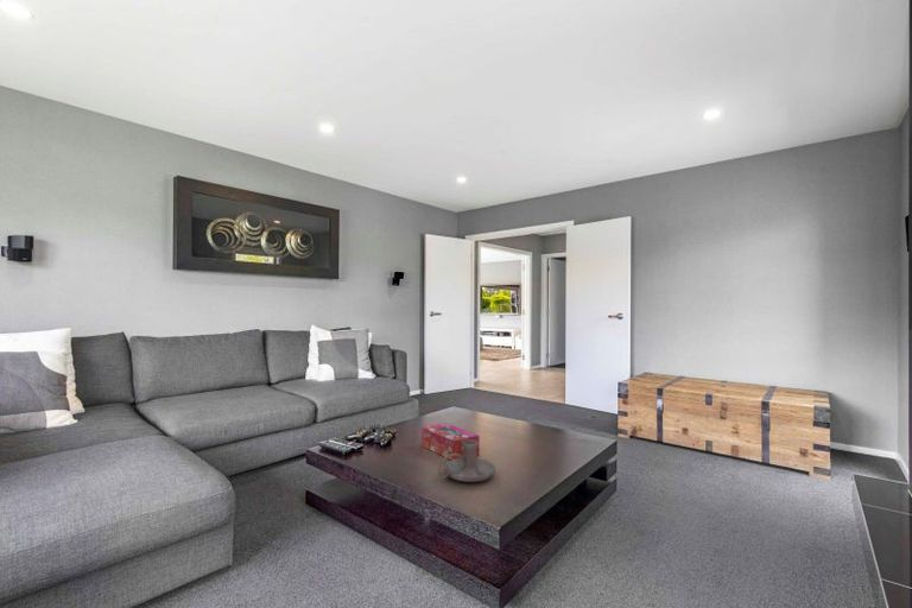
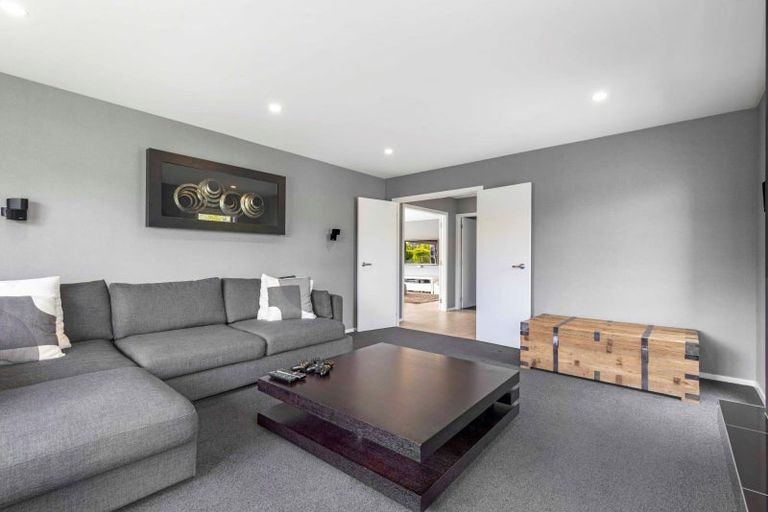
- tissue box [420,422,480,461]
- candle holder [437,439,496,483]
